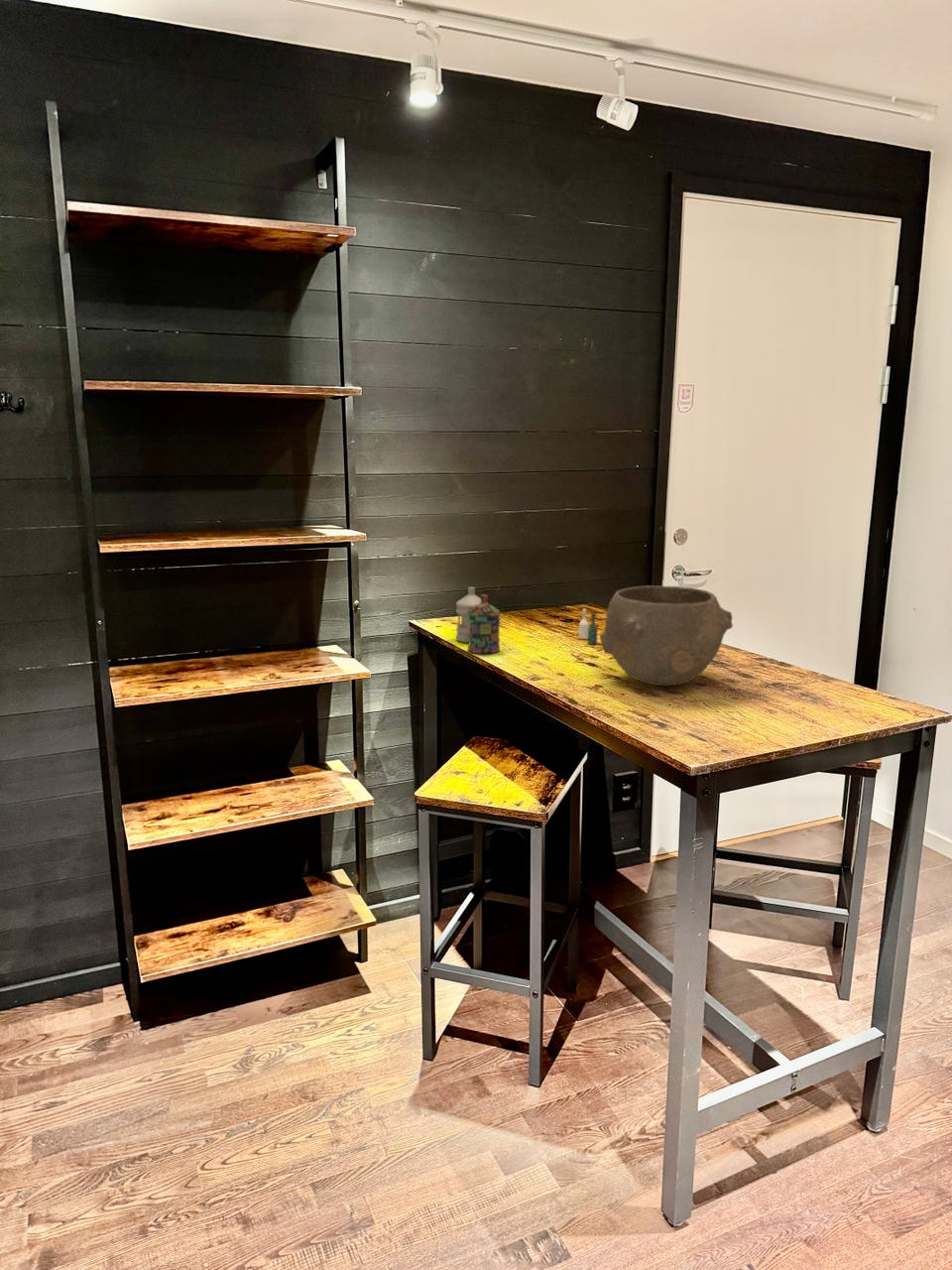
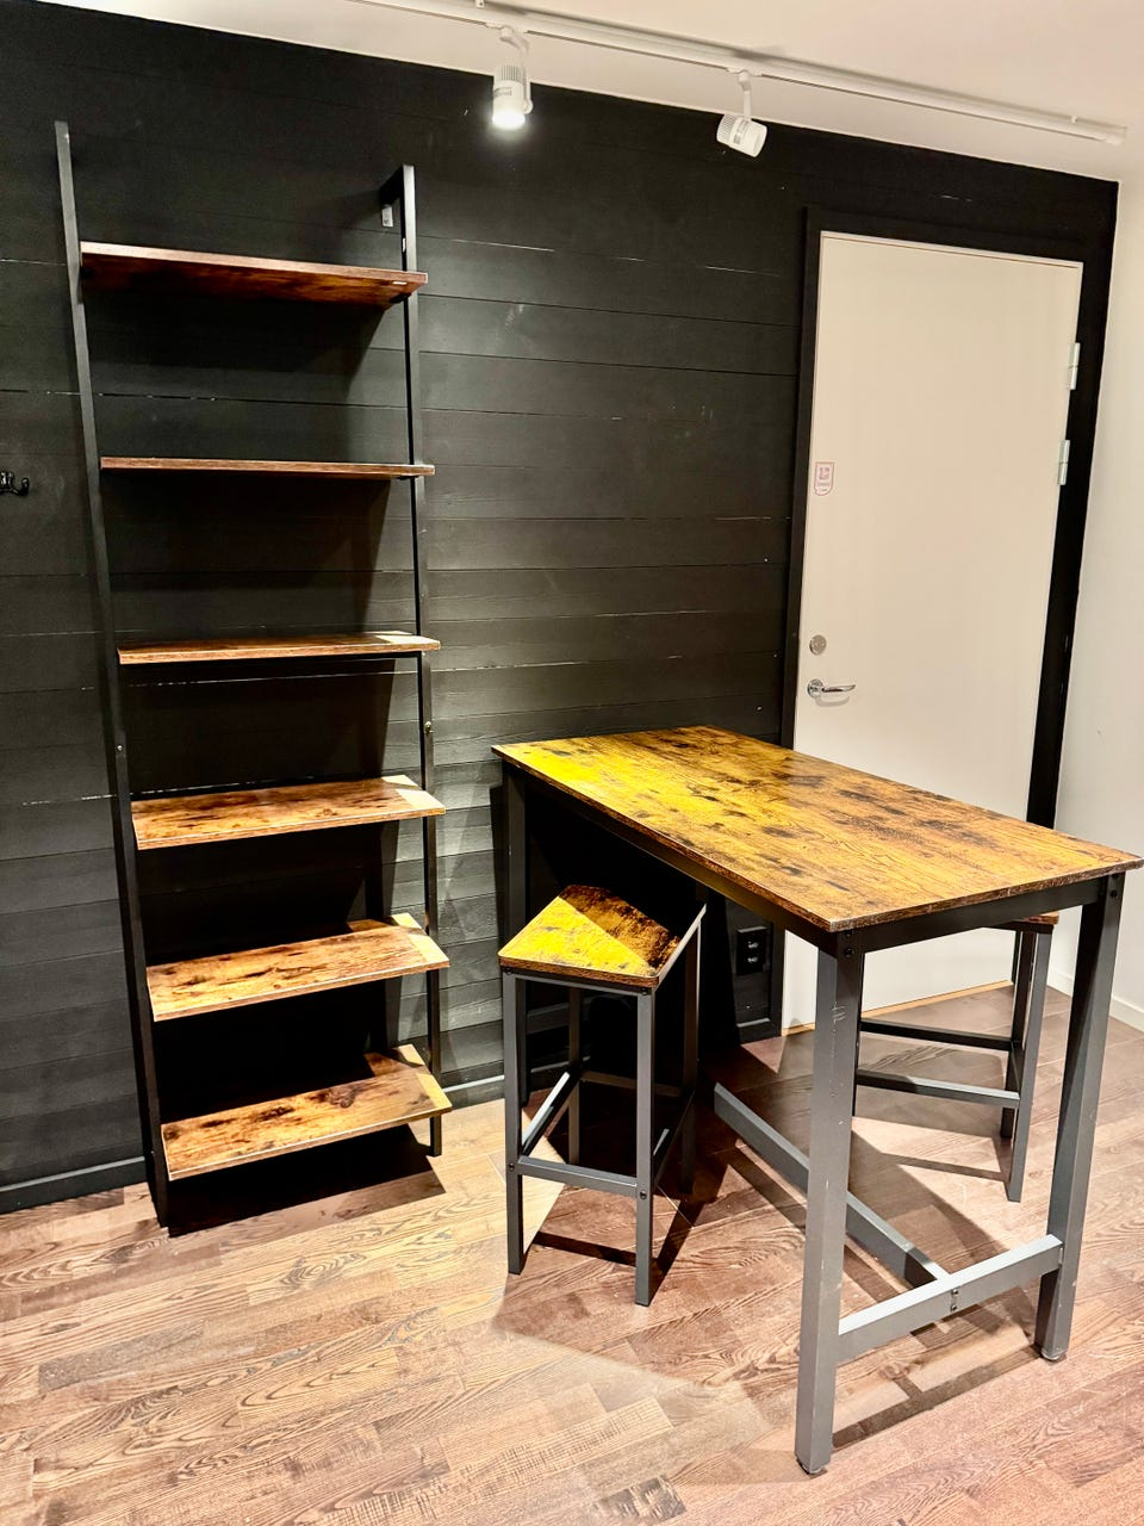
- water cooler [455,586,599,654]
- bowl [599,584,734,687]
